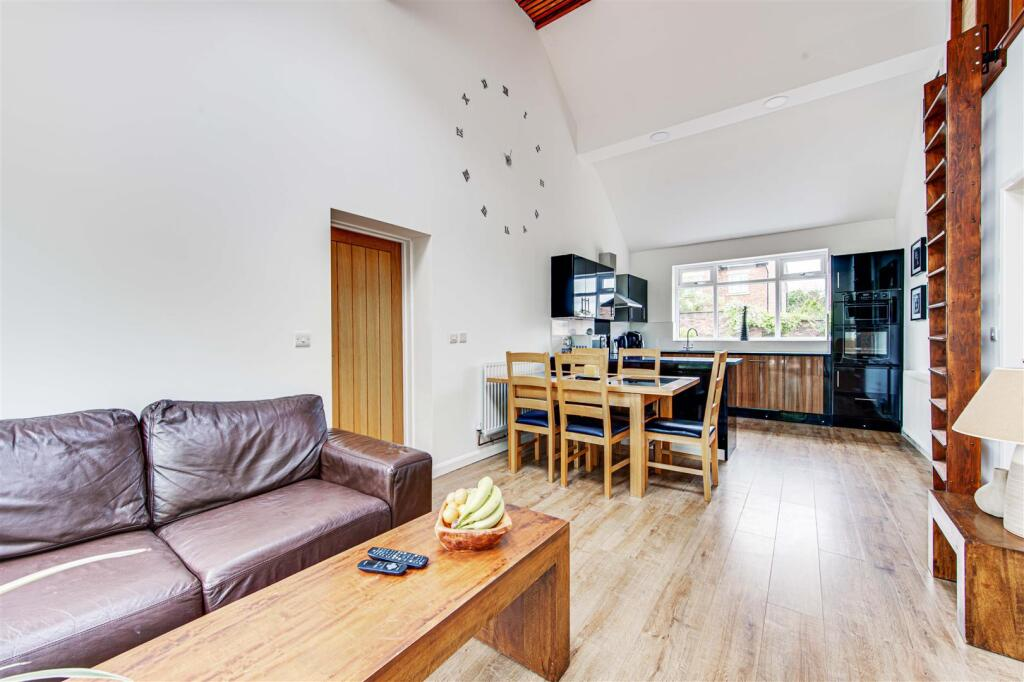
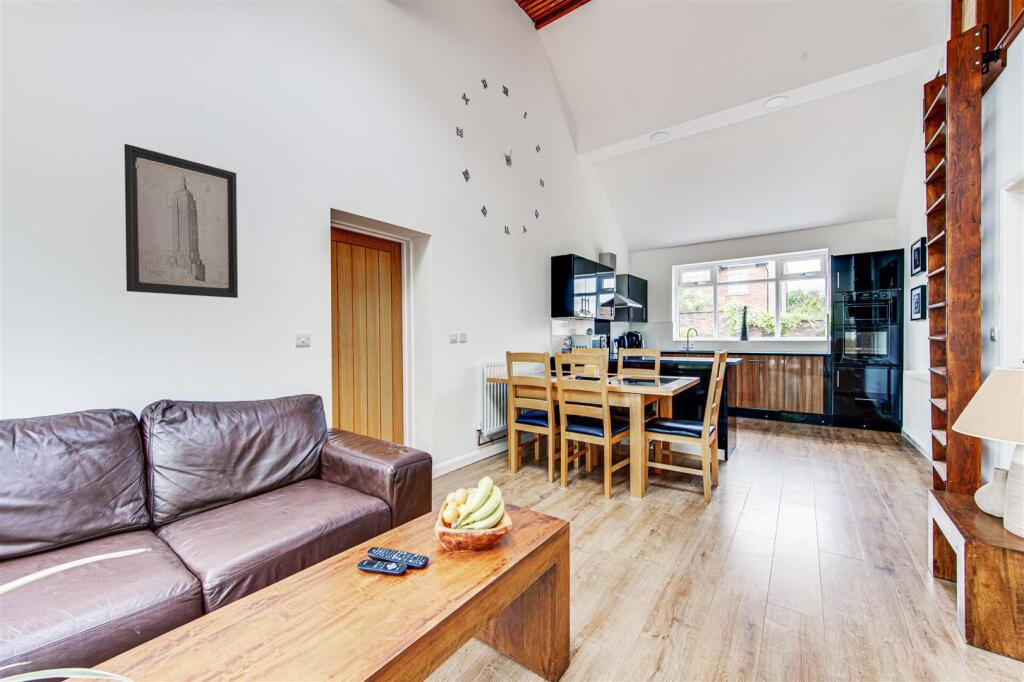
+ wall art [123,143,239,299]
